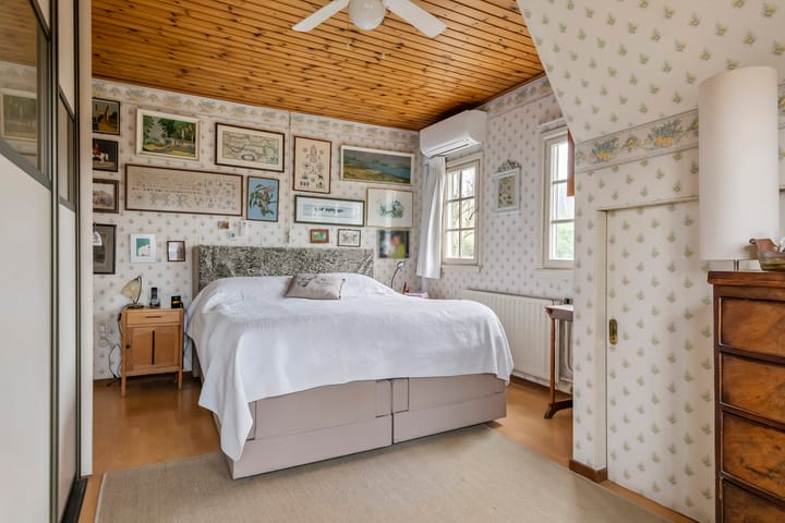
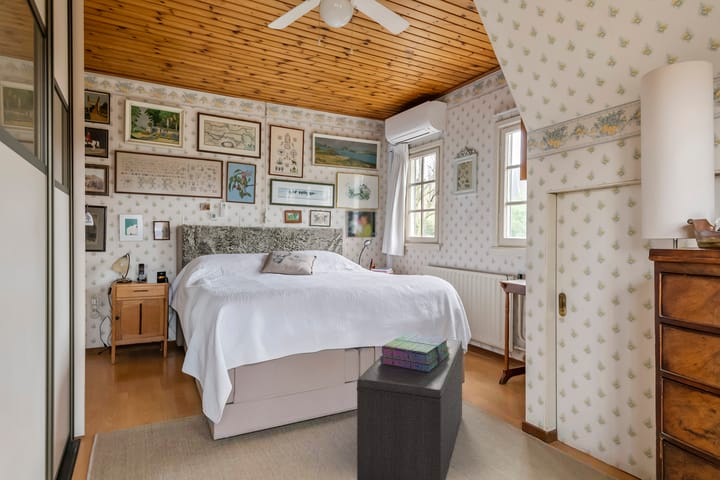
+ bench [356,338,463,480]
+ stack of books [379,332,450,372]
